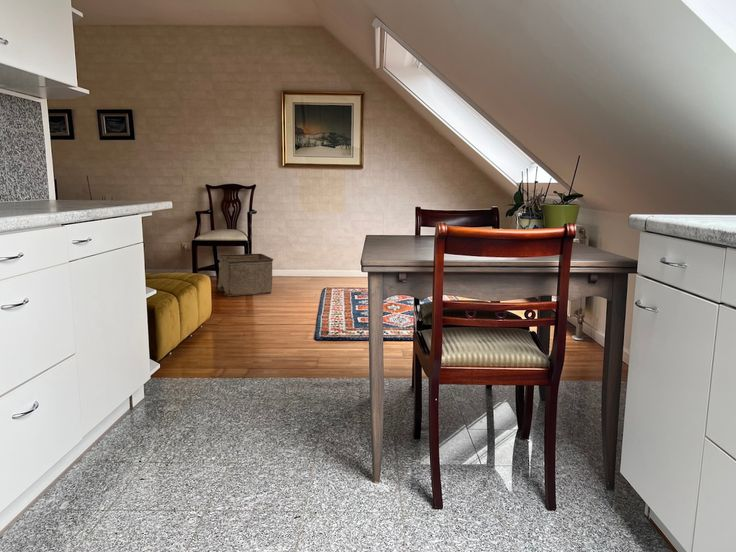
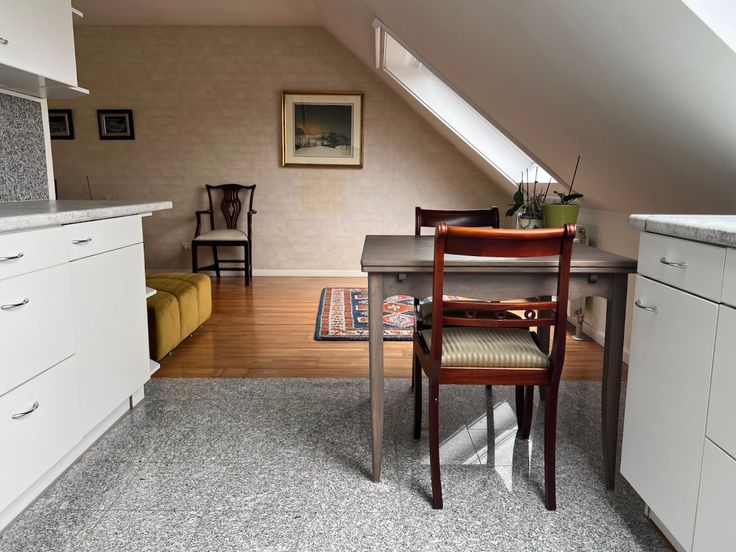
- storage bin [217,253,274,297]
